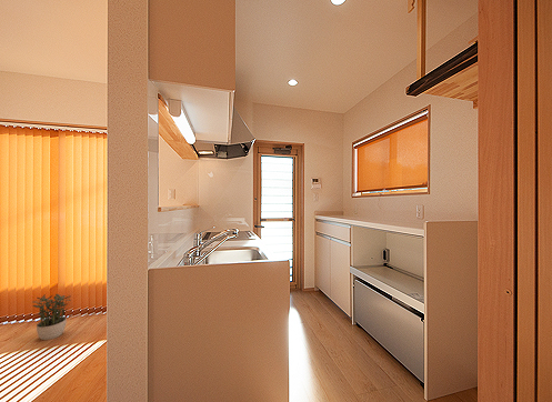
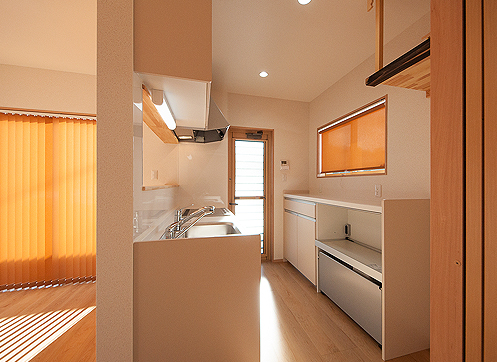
- potted plant [31,293,72,341]
